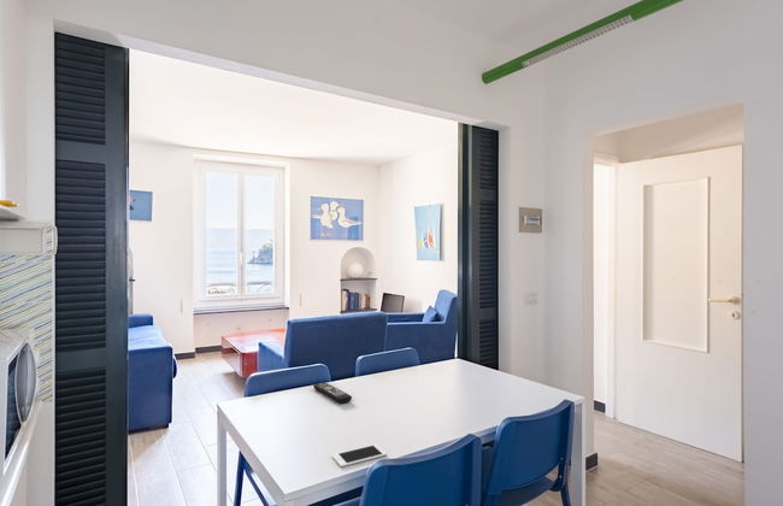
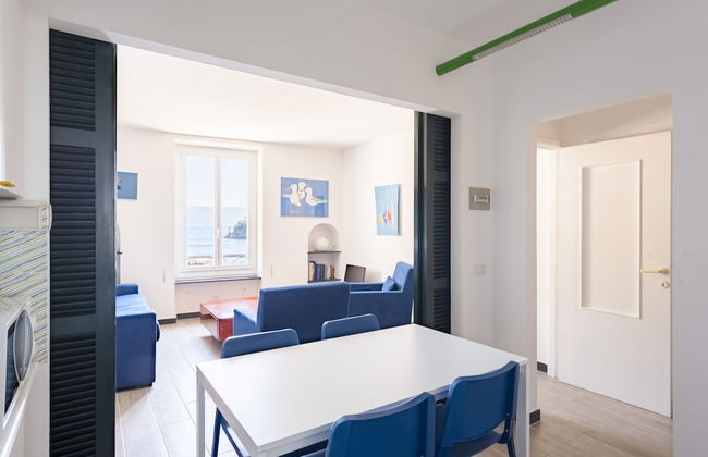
- remote control [312,382,353,405]
- cell phone [331,443,388,469]
